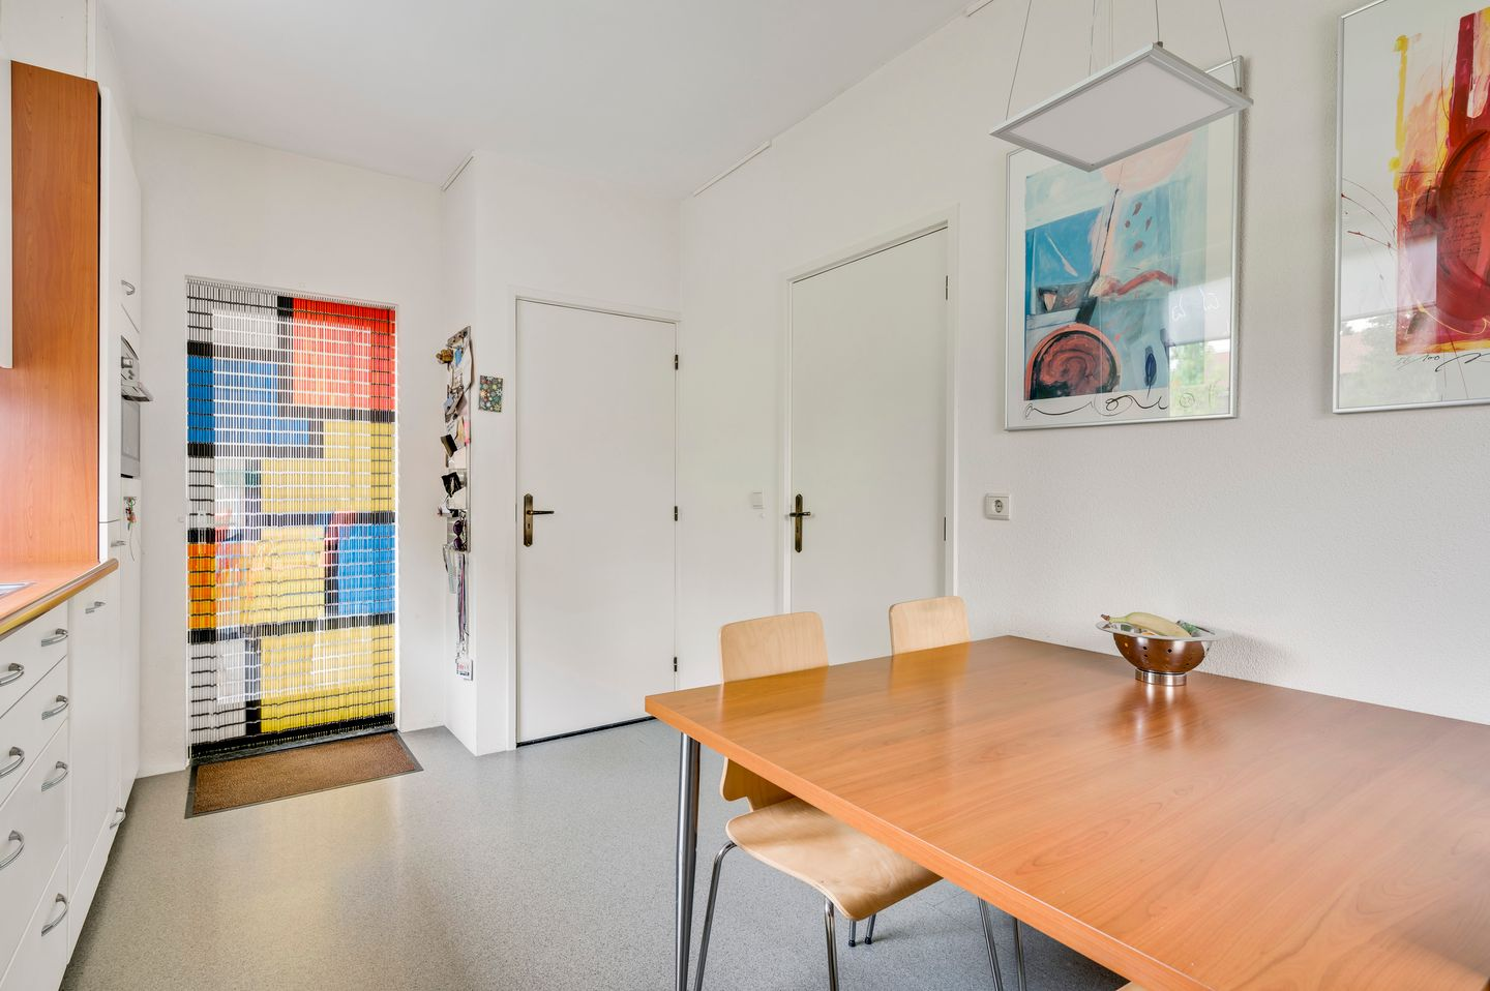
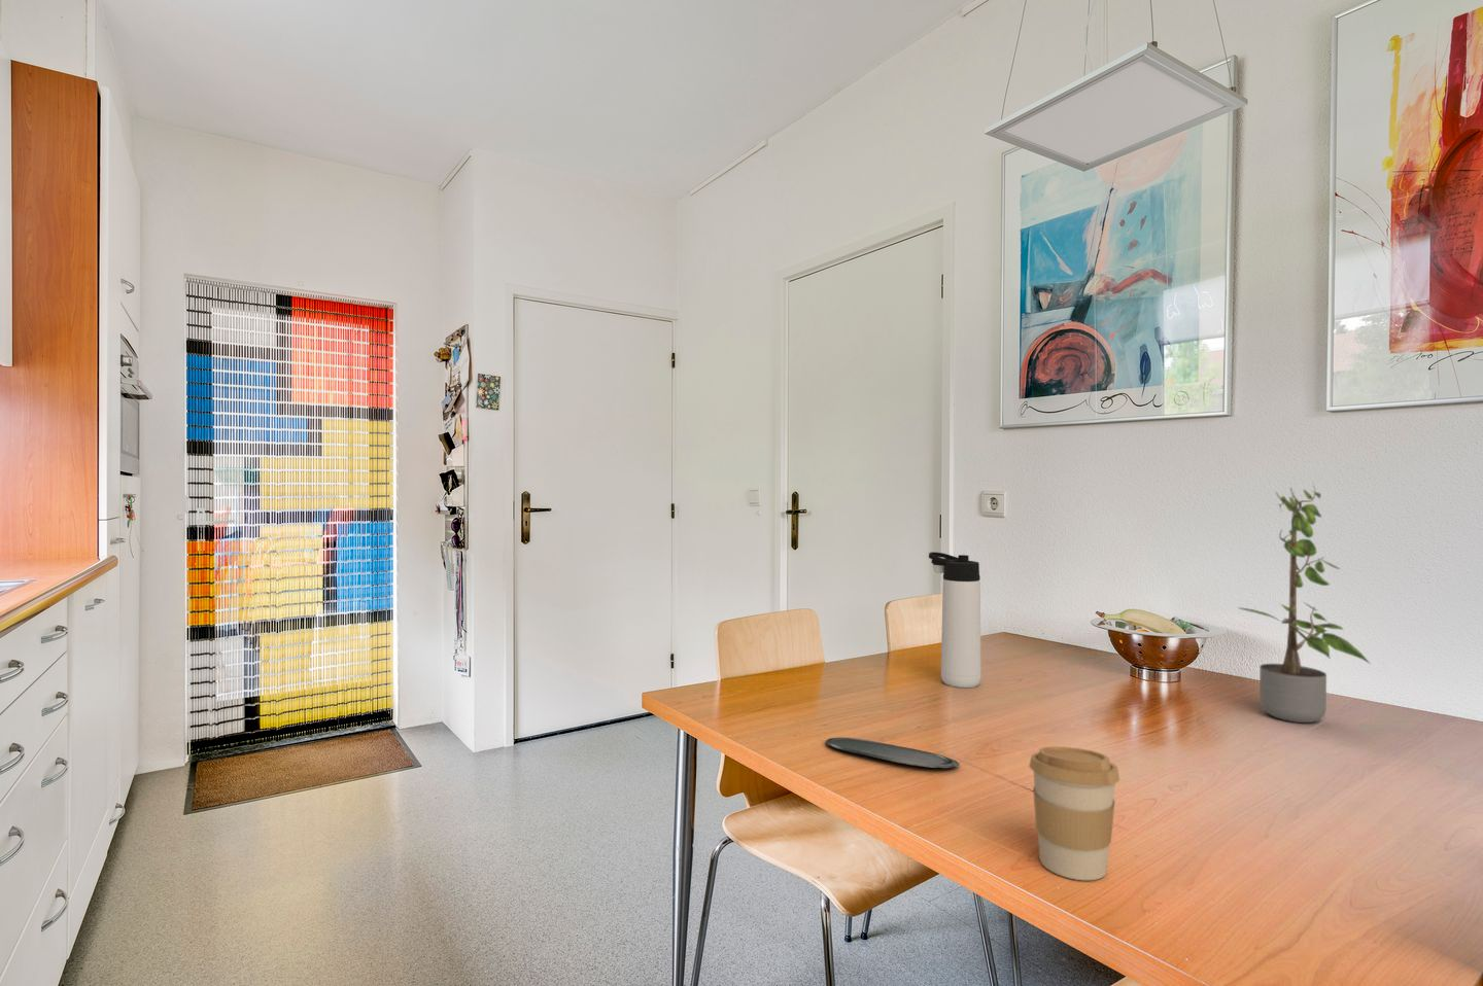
+ oval tray [825,737,961,769]
+ thermos bottle [928,551,982,689]
+ coffee cup [1028,746,1121,881]
+ potted plant [1236,482,1371,724]
